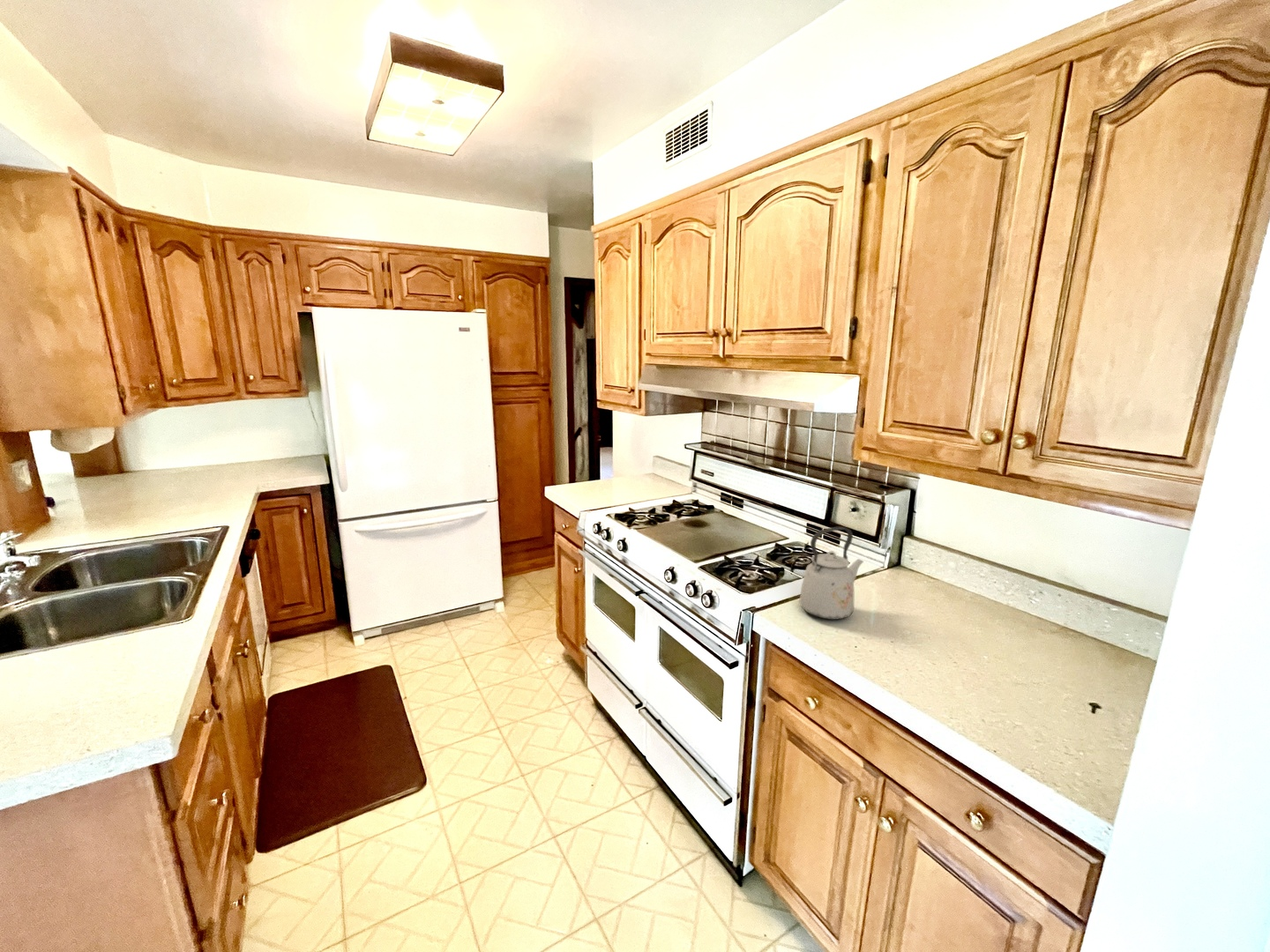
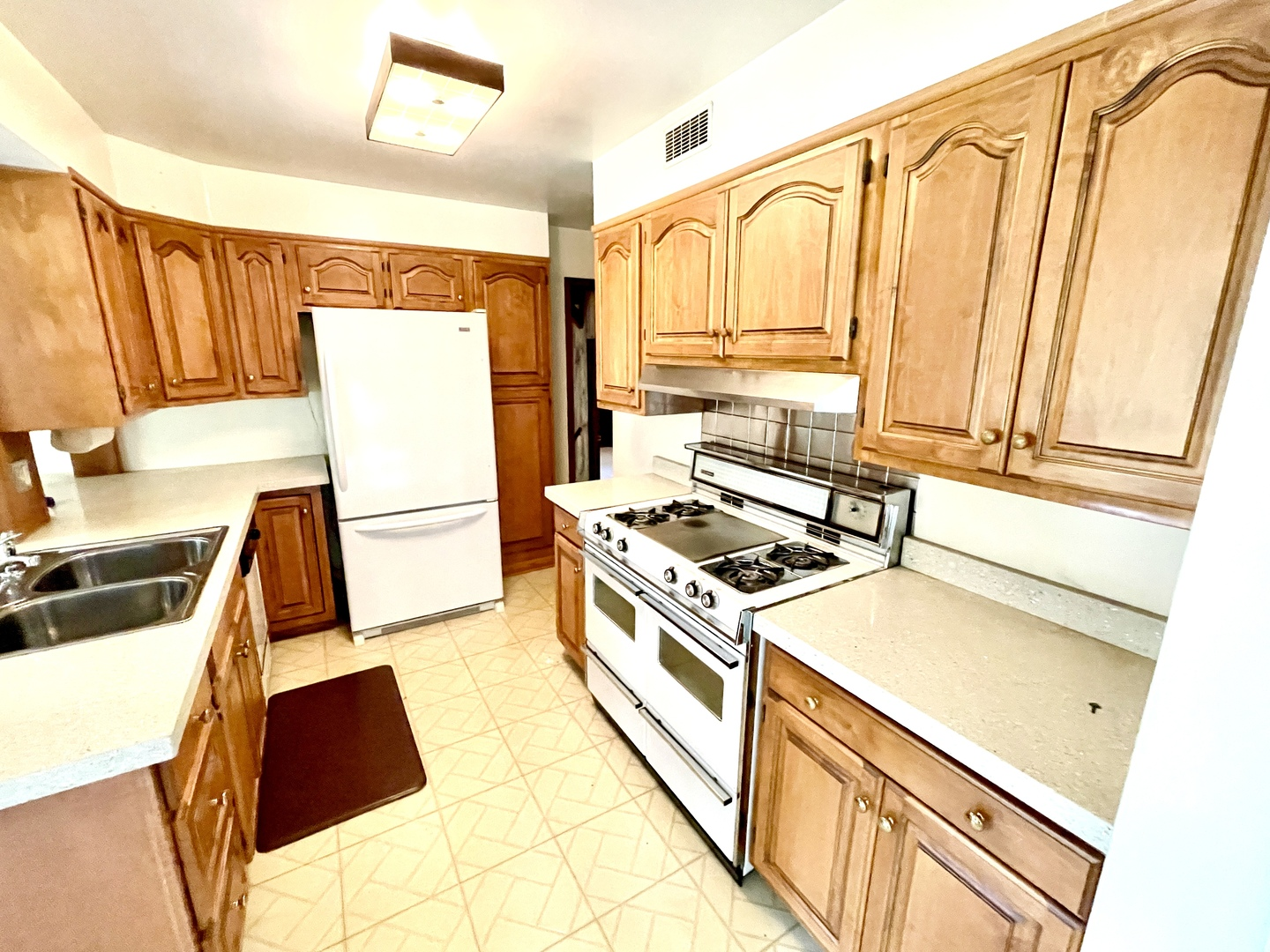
- kettle [798,525,864,621]
